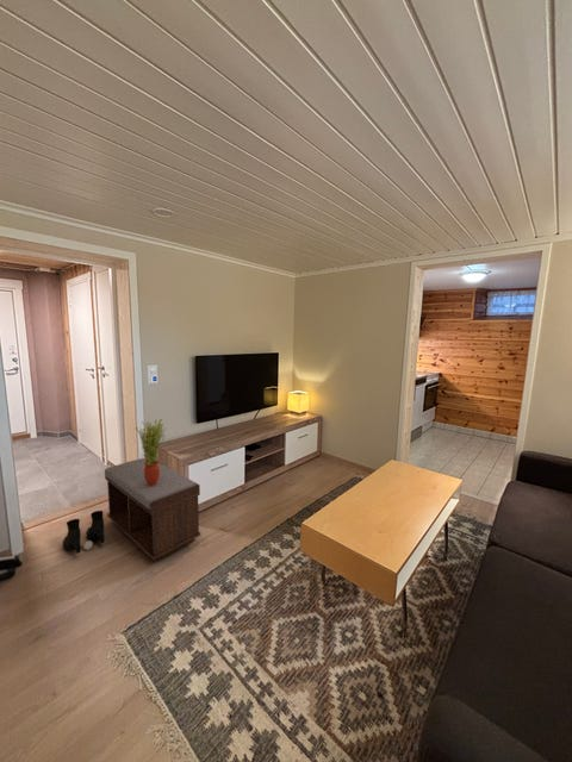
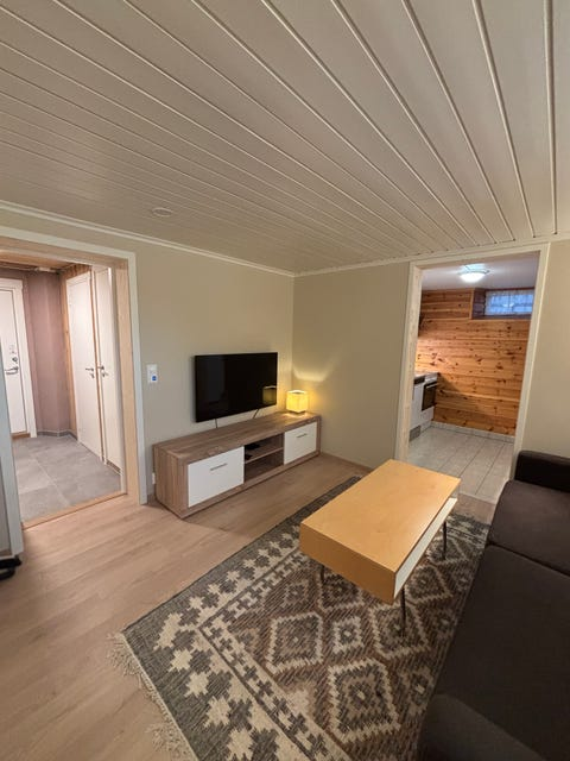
- boots [62,510,105,555]
- bench [104,457,201,563]
- potted plant [135,418,167,486]
